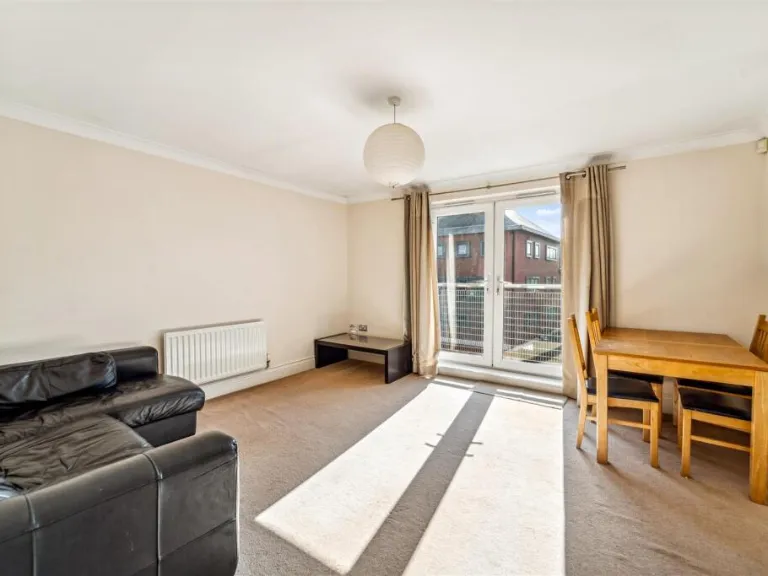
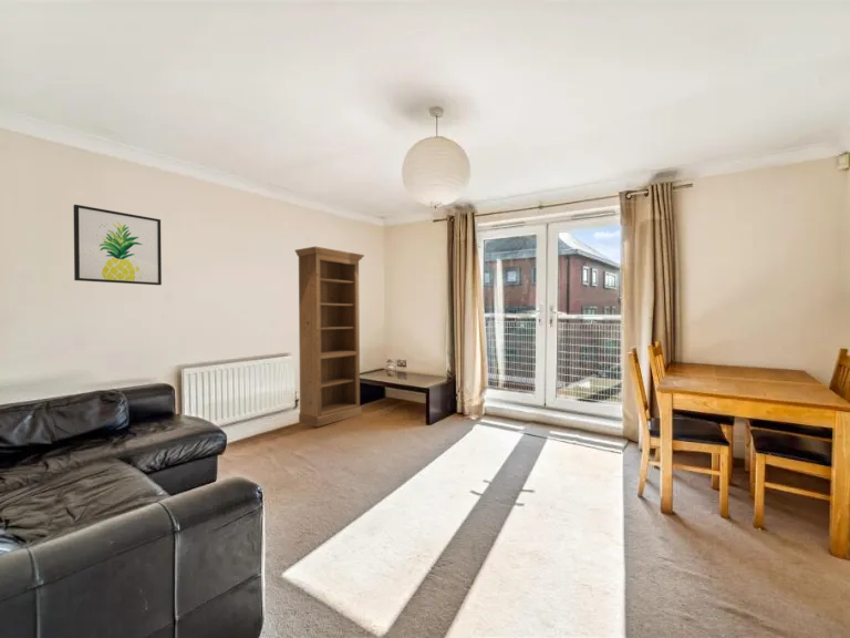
+ bookshelf [294,246,365,428]
+ wall art [72,204,163,286]
